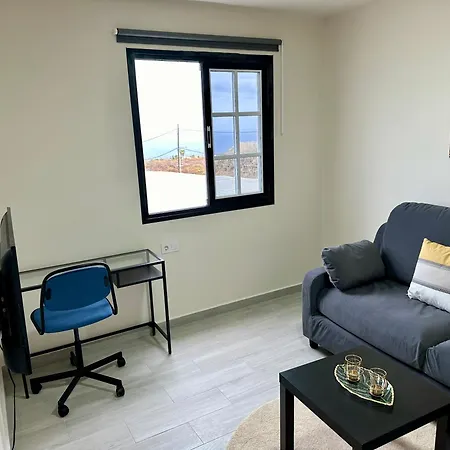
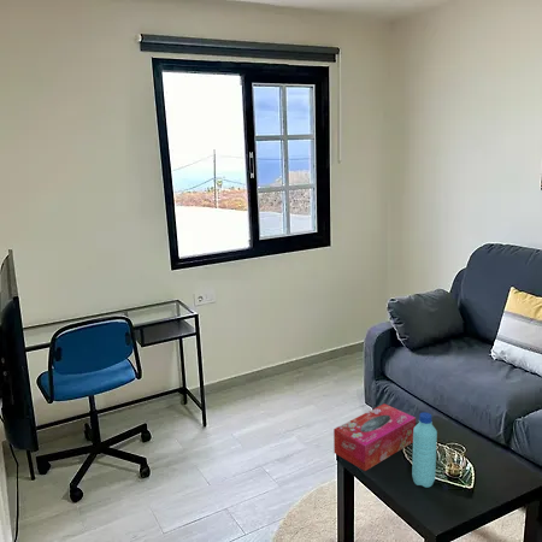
+ water bottle [411,411,438,489]
+ tissue box [332,402,417,472]
